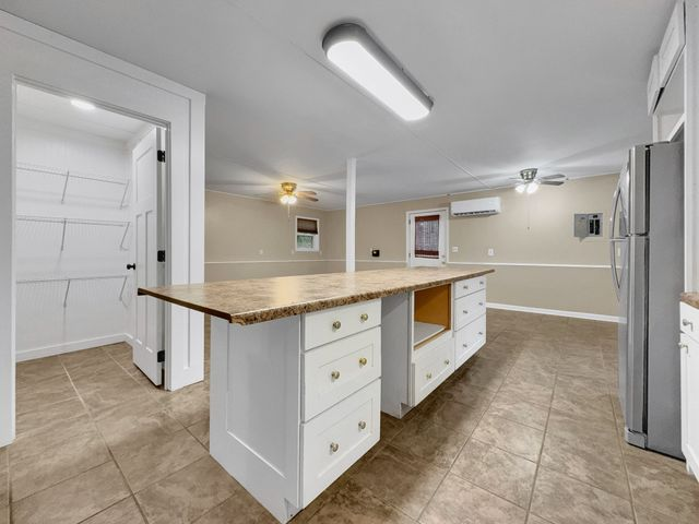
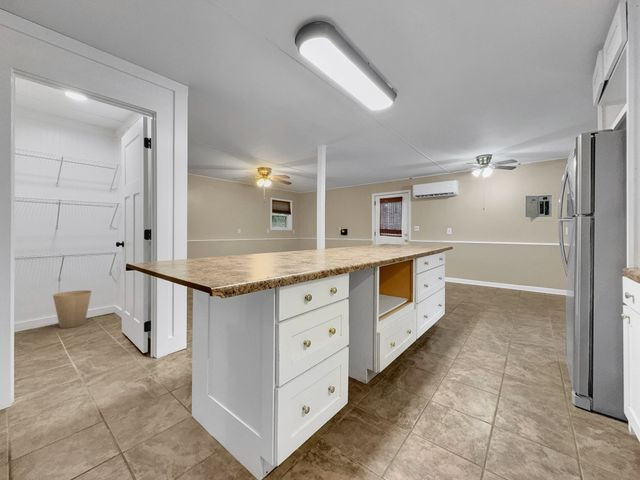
+ trash can [52,290,92,329]
